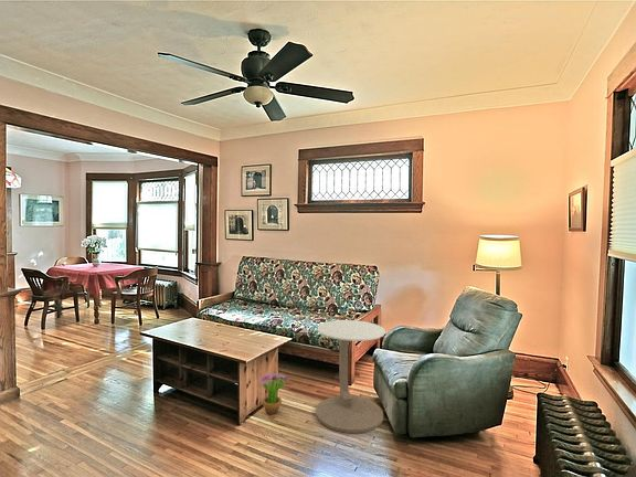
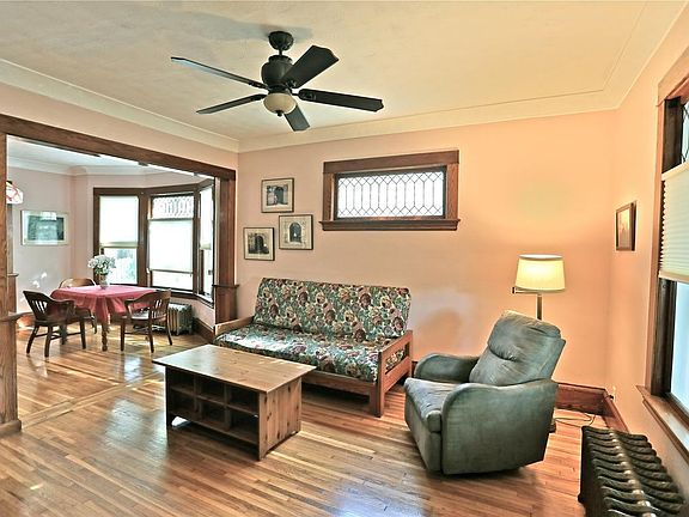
- side table [315,319,386,434]
- decorative plant [257,372,290,415]
